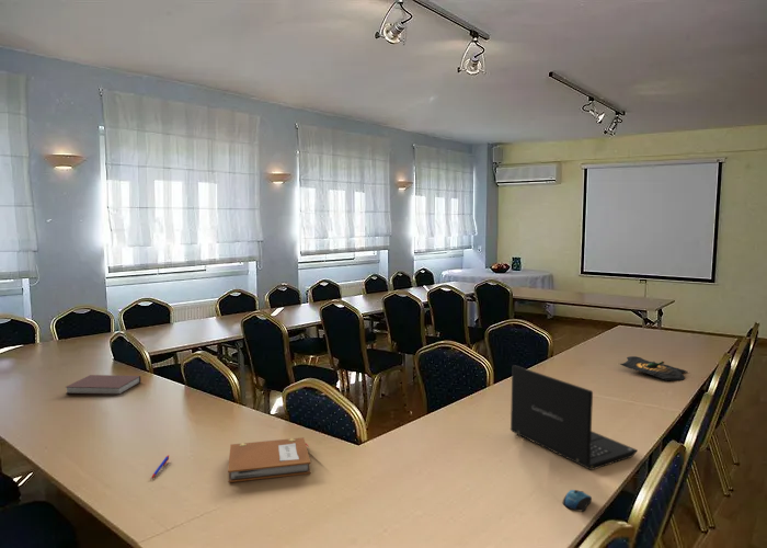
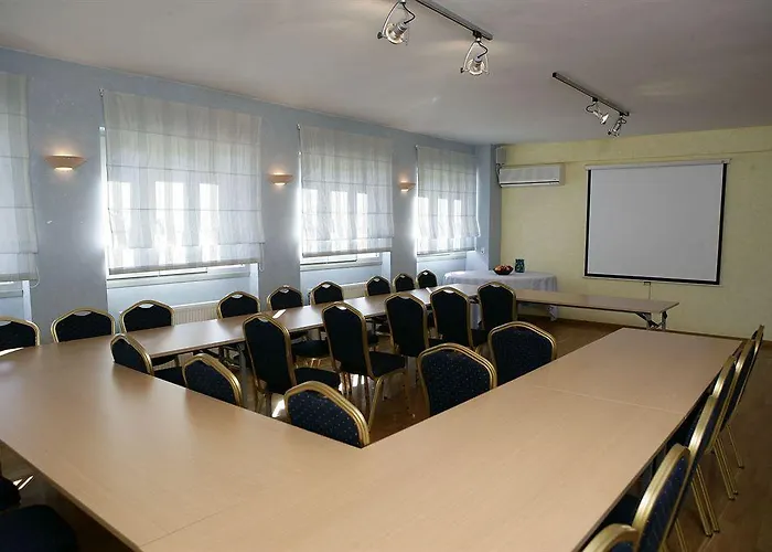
- computer mouse [562,489,593,512]
- laptop [510,364,639,471]
- pen [150,454,170,480]
- tequila [619,355,687,381]
- notebook [65,374,142,396]
- notebook [227,436,311,483]
